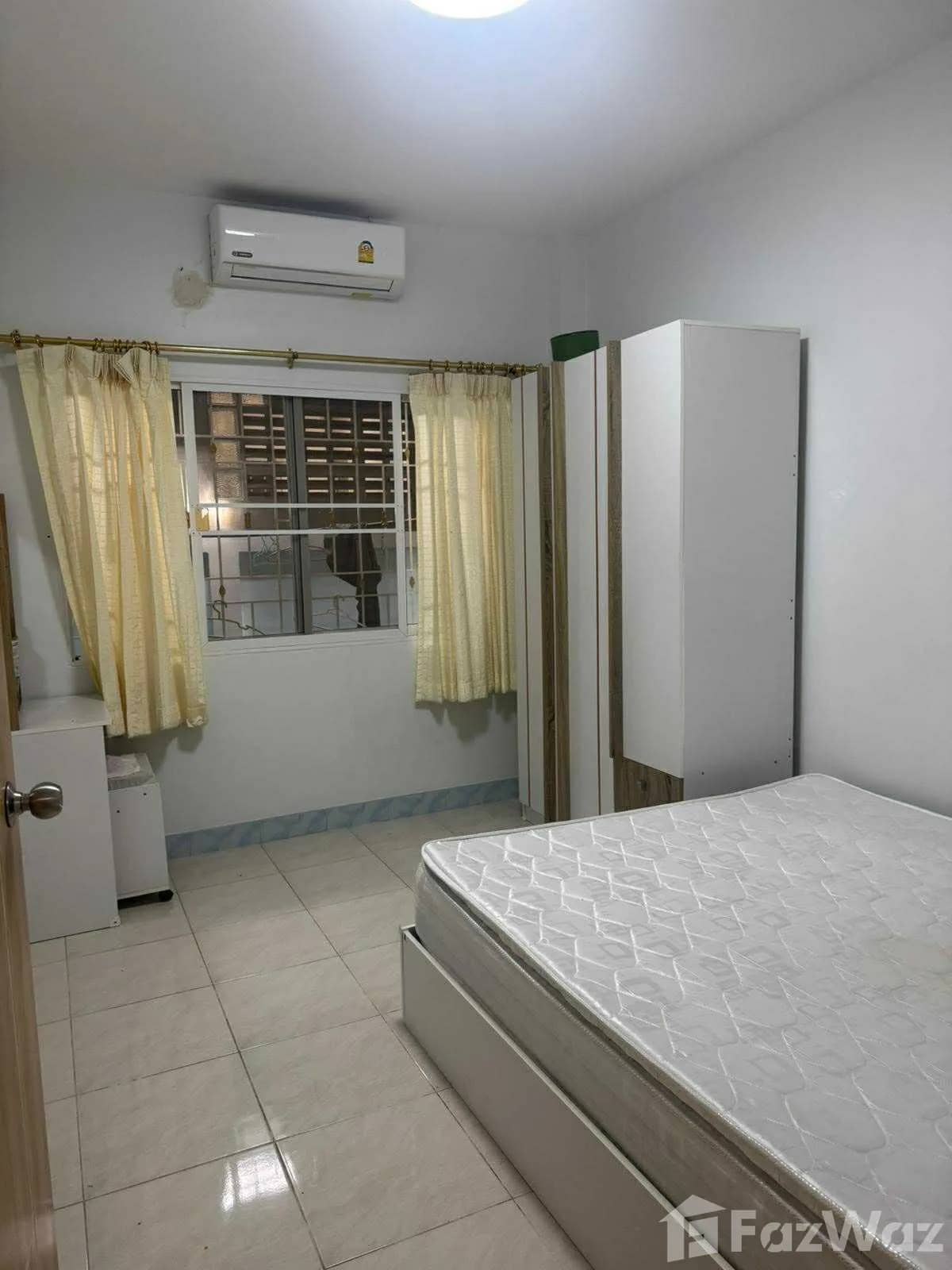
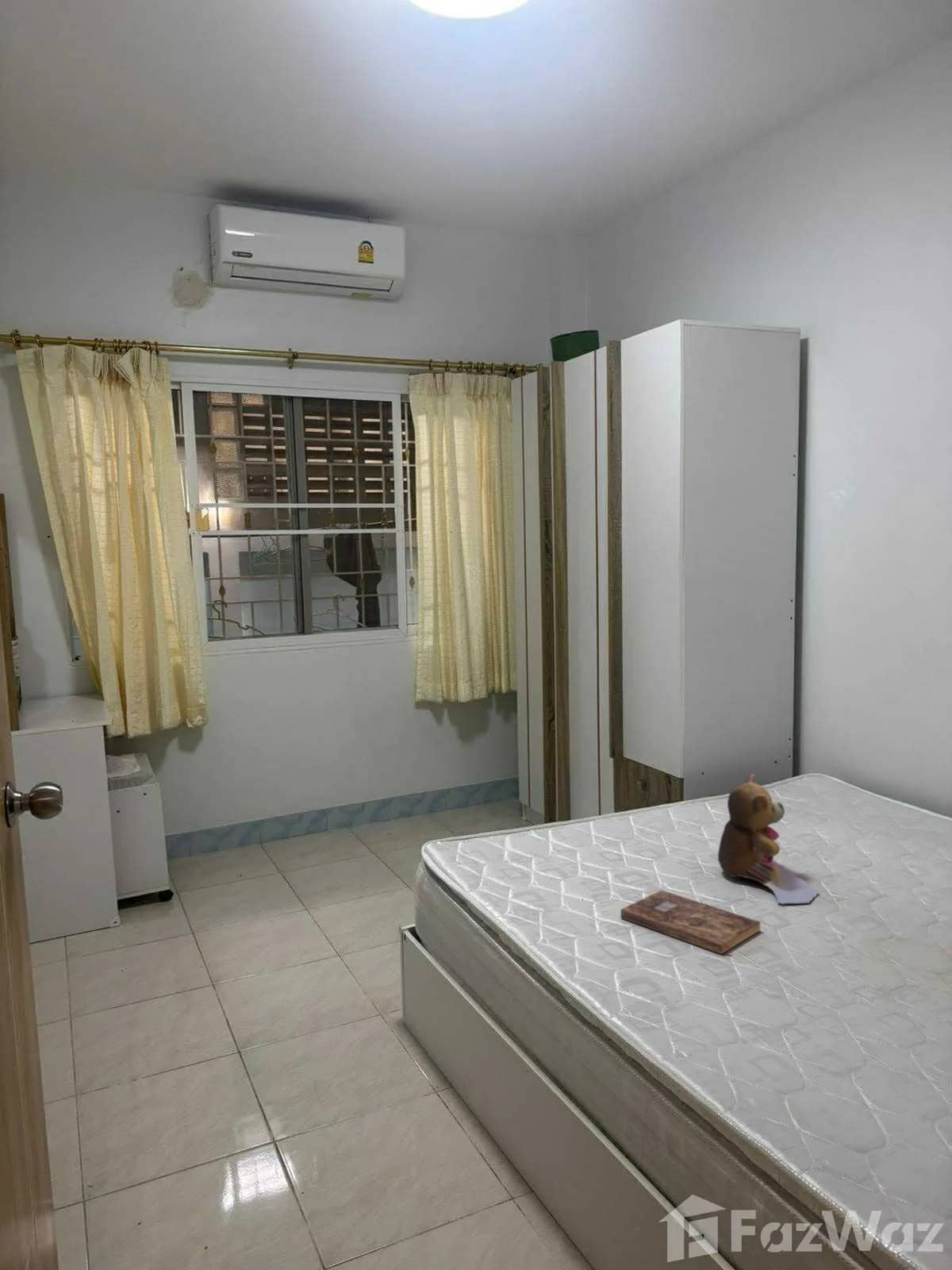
+ teddy bear [717,773,820,905]
+ bible [620,889,762,955]
